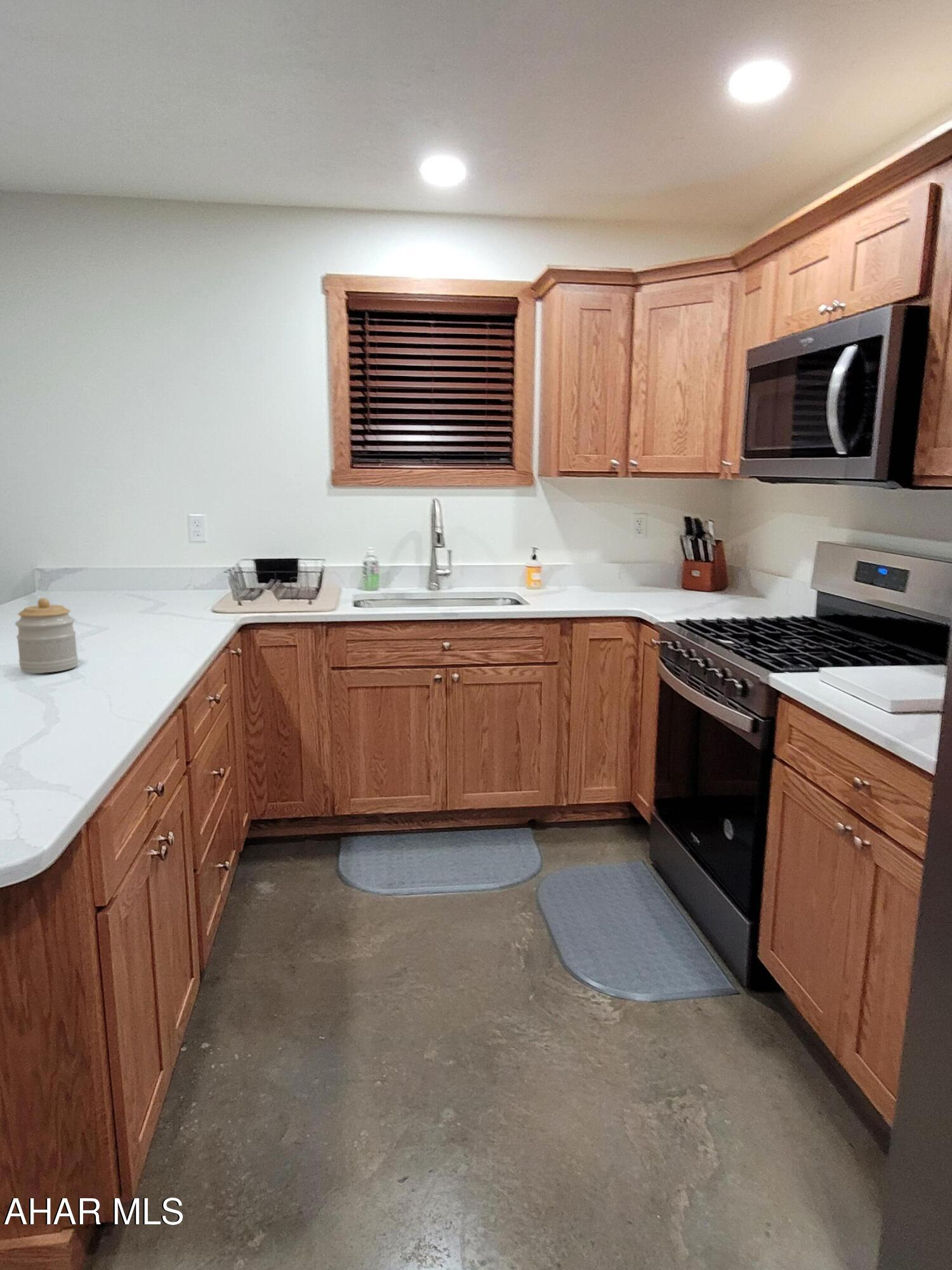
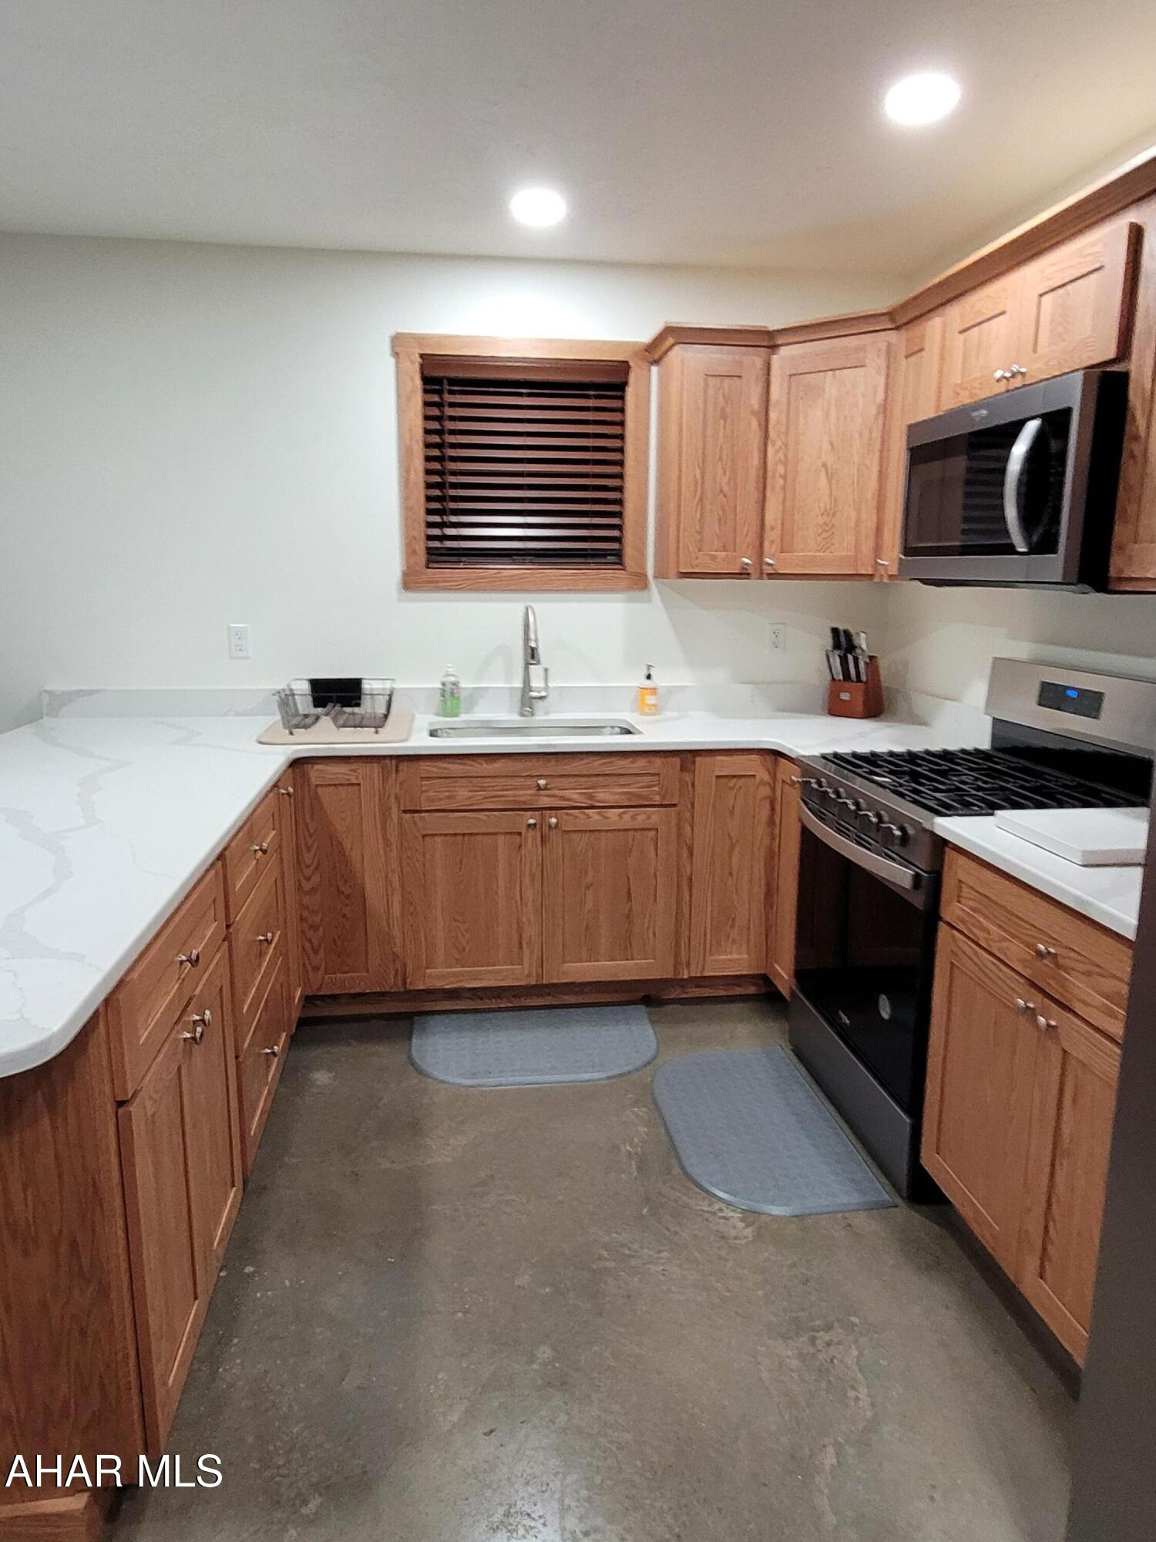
- jar [15,597,79,674]
